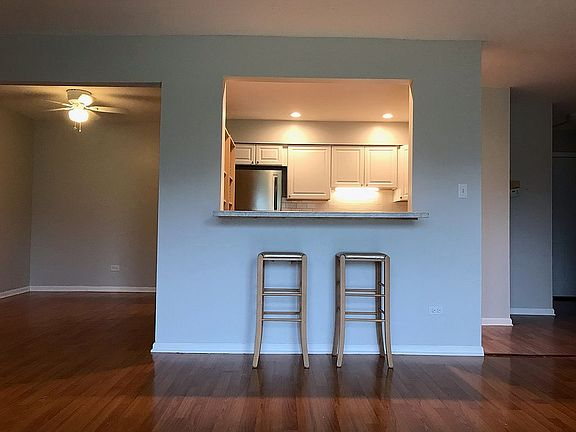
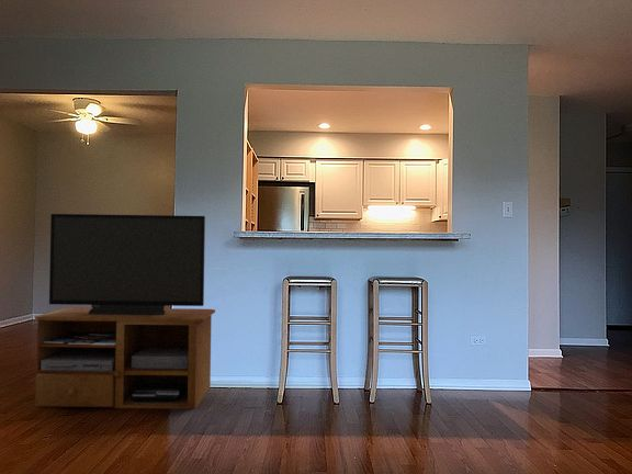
+ tv stand [34,213,216,409]
